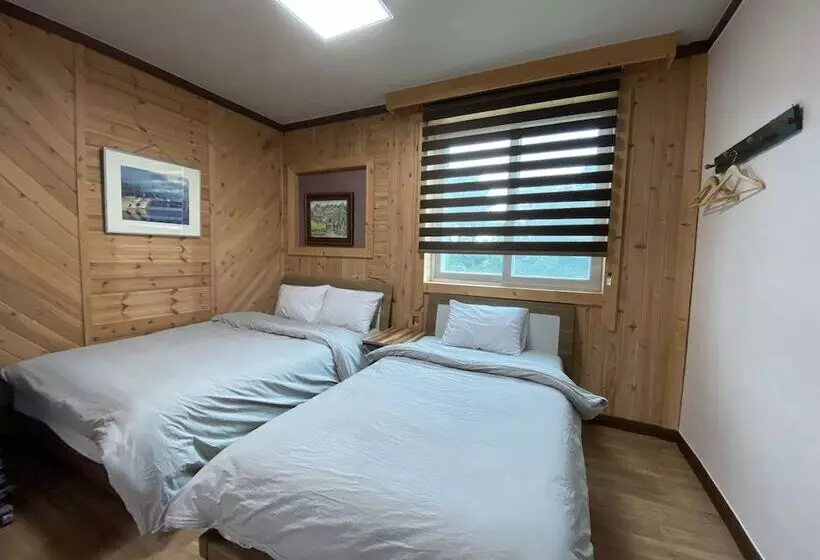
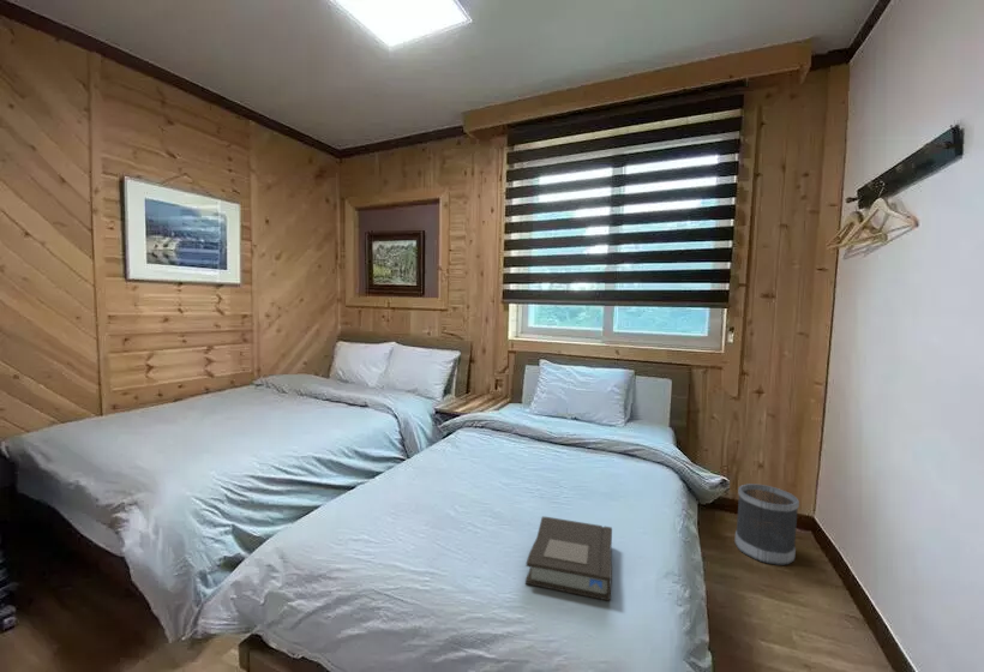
+ book [524,516,613,602]
+ wastebasket [733,482,800,566]
